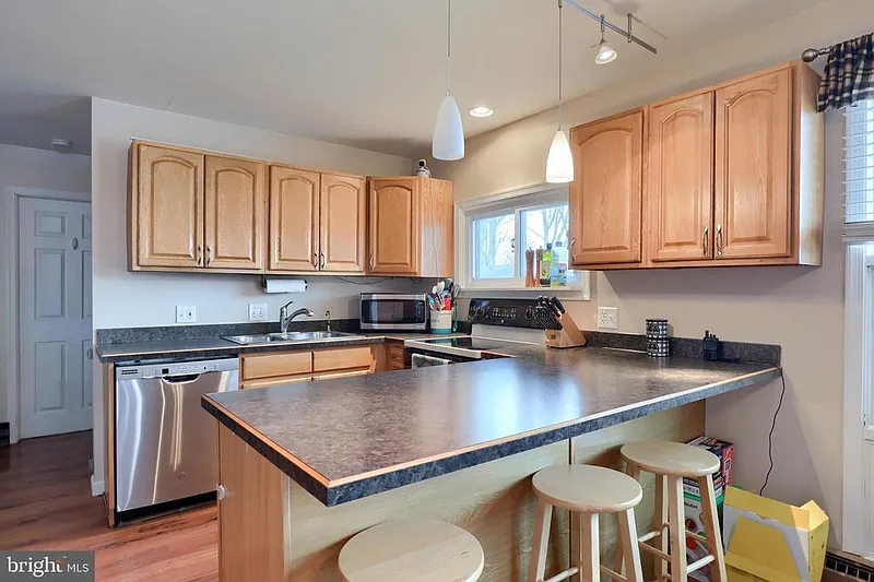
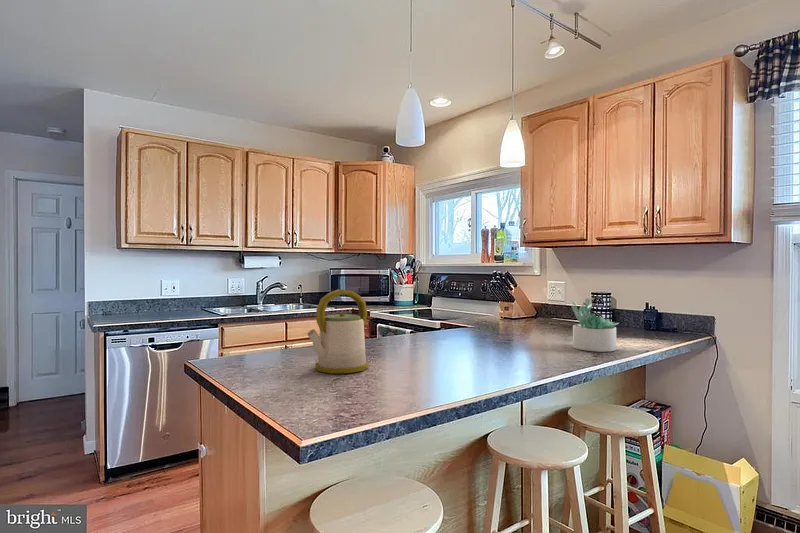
+ kettle [307,289,369,374]
+ succulent plant [571,297,620,353]
